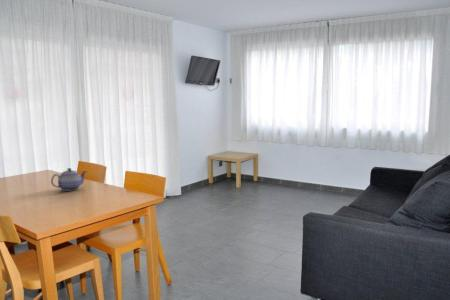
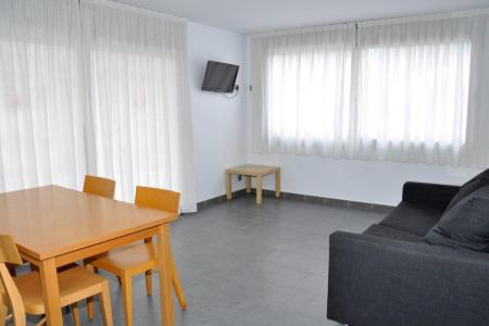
- teapot [50,167,88,192]
